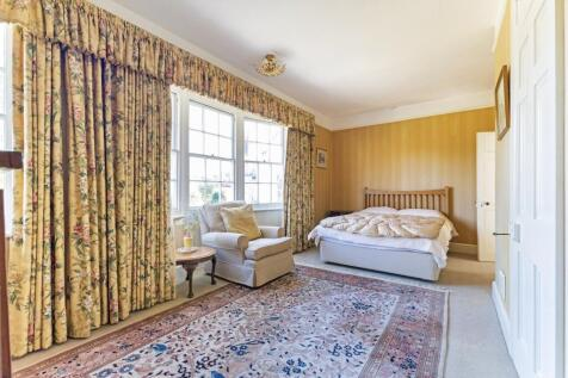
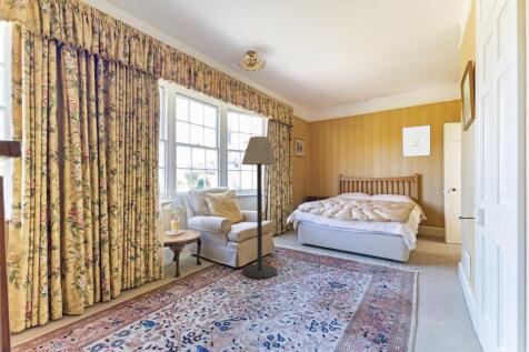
+ wall art [401,124,431,158]
+ floor lamp [240,135,278,280]
